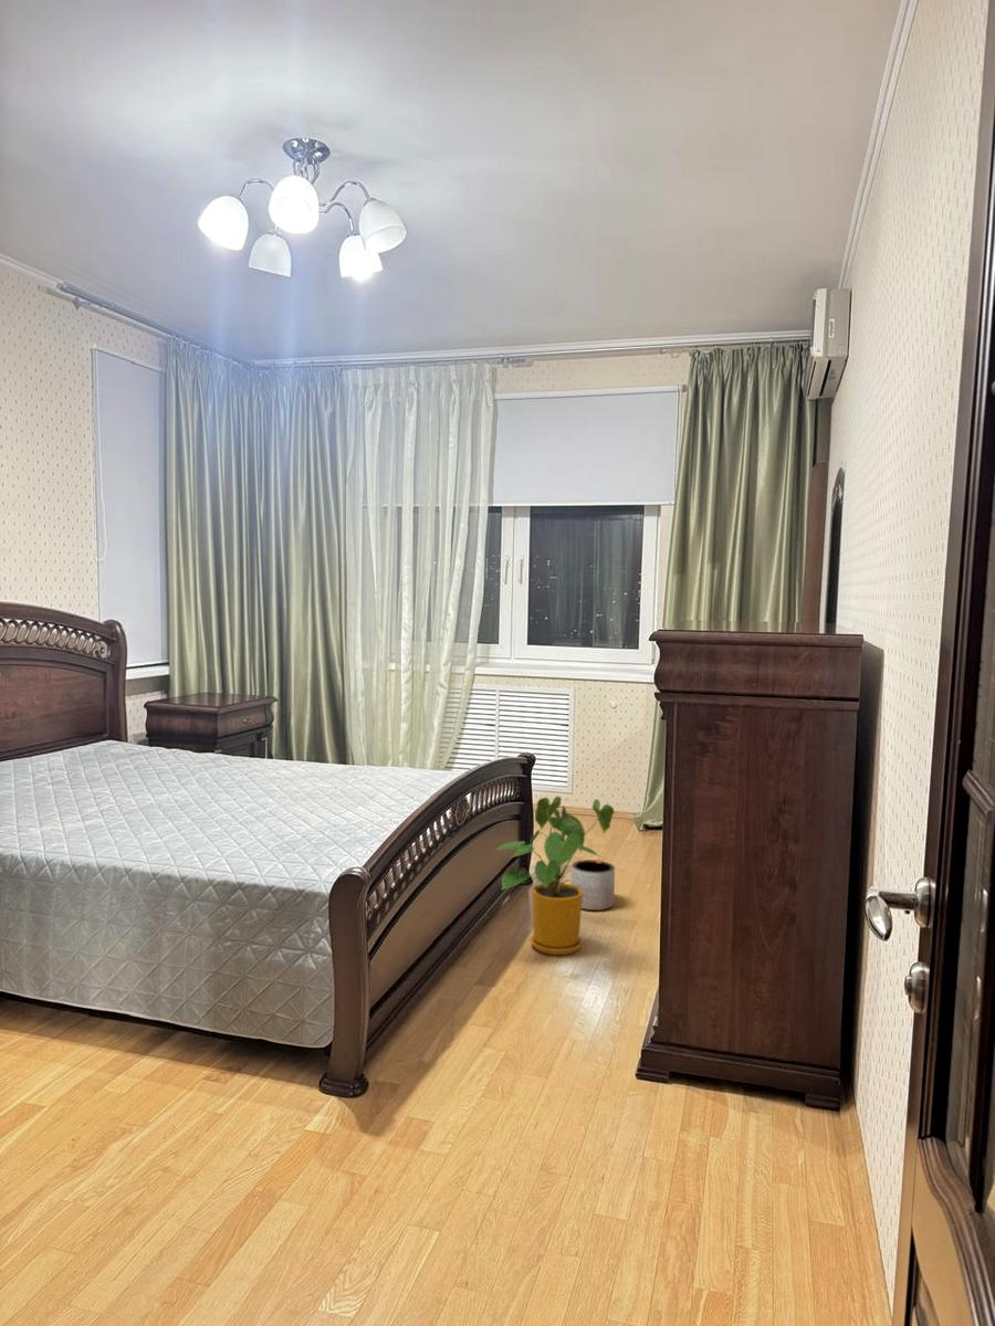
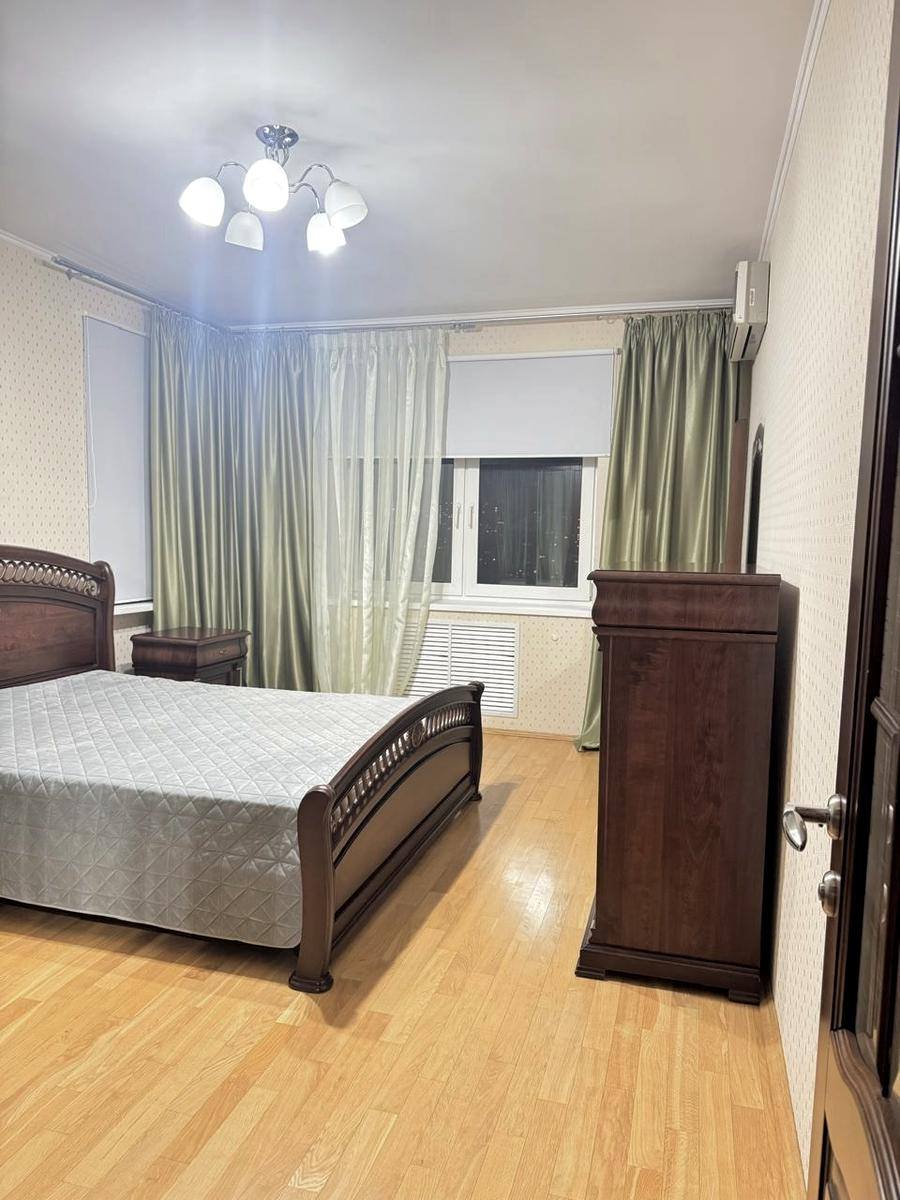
- planter [569,859,616,912]
- house plant [494,796,616,956]
